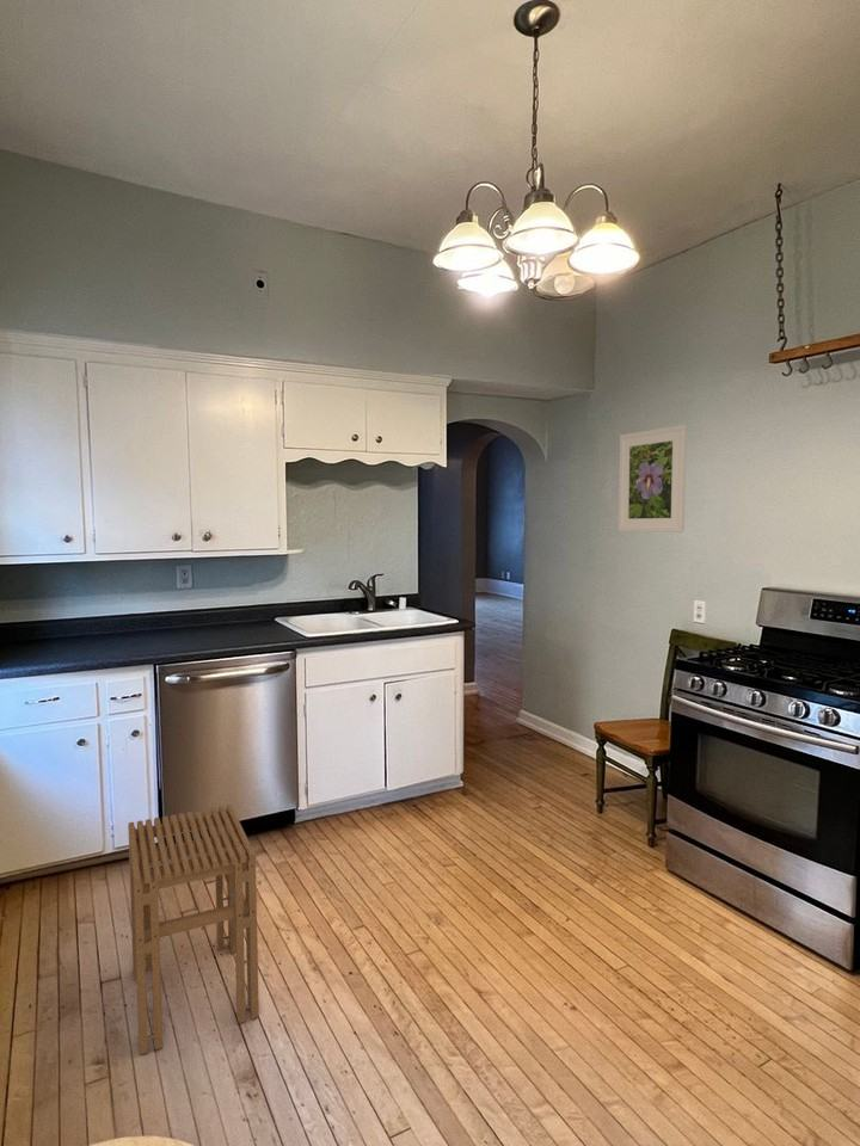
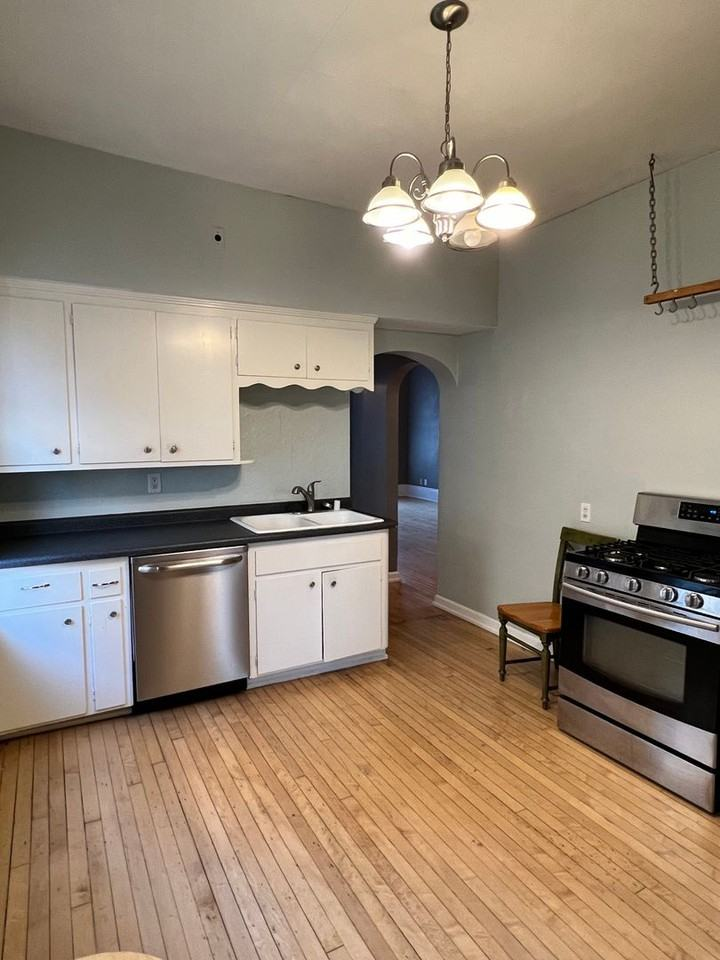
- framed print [618,424,688,534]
- stool [127,803,260,1056]
